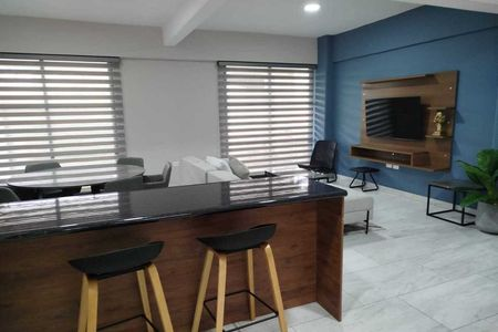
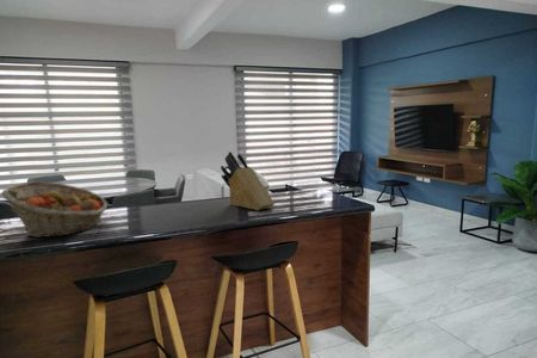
+ fruit basket [0,180,109,239]
+ knife block [220,150,276,211]
